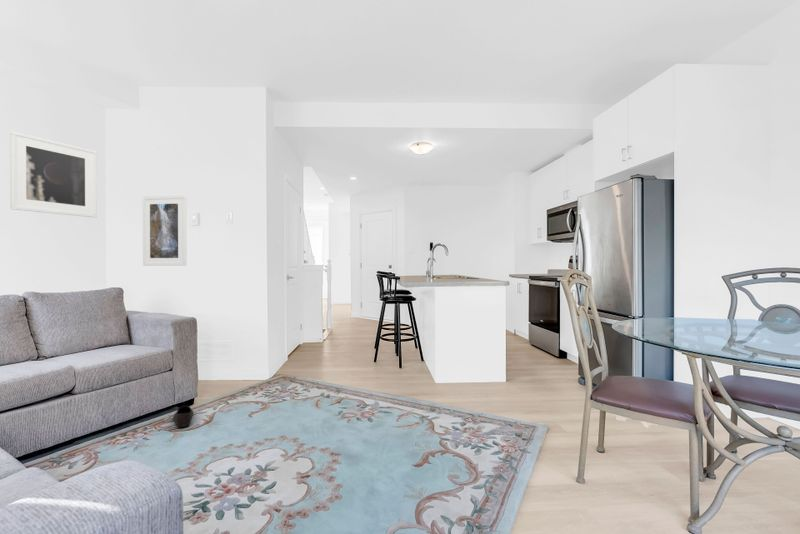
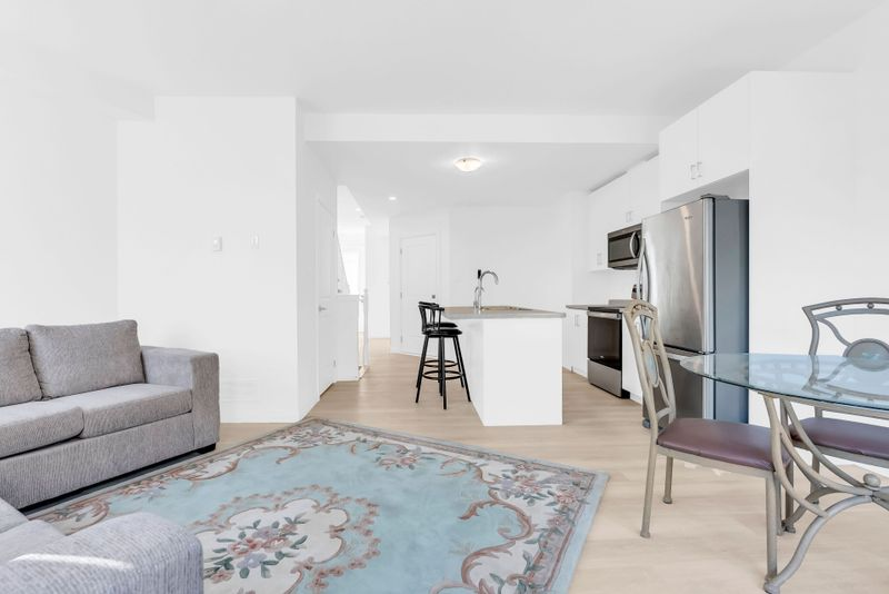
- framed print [142,195,188,267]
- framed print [9,130,98,219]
- shoe [172,405,194,428]
